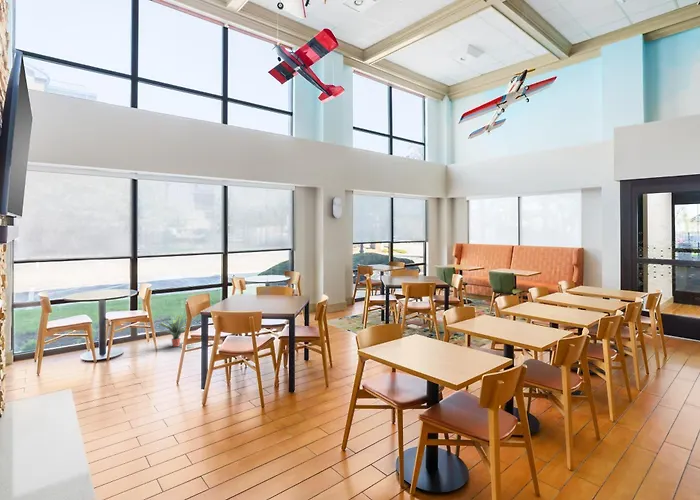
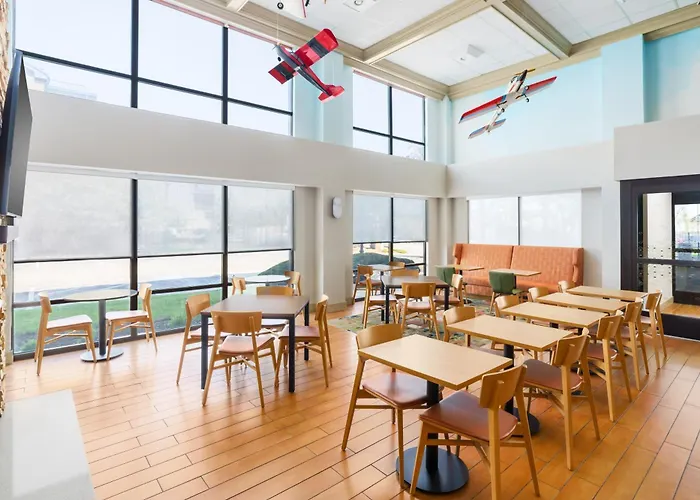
- potted plant [155,314,186,348]
